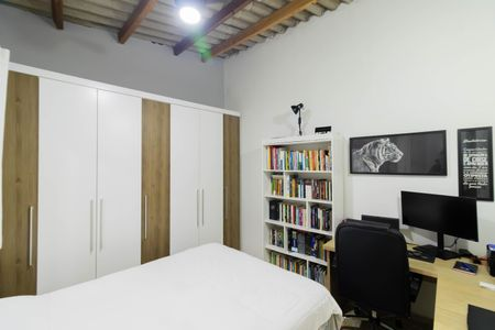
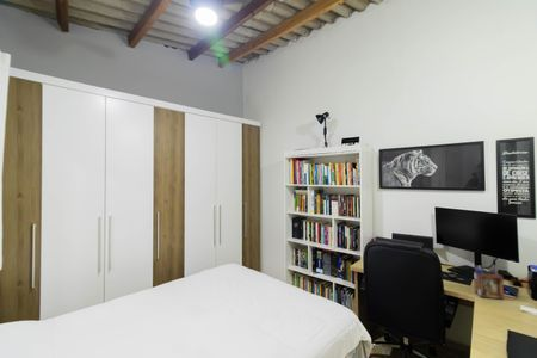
+ desk organizer [473,264,505,301]
